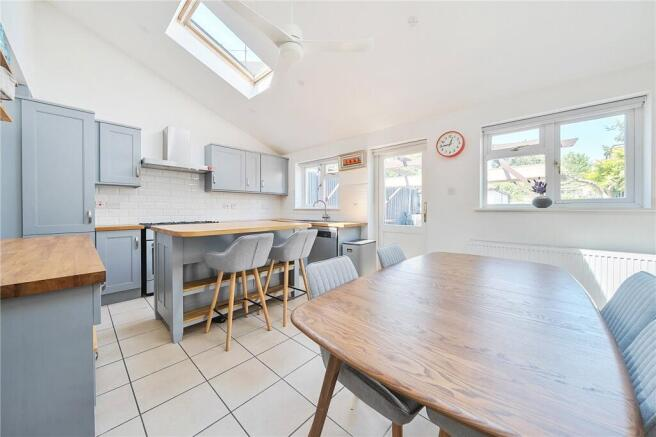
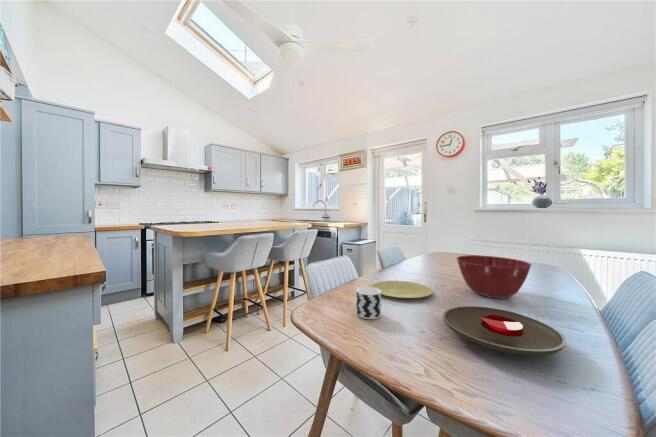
+ mixing bowl [455,254,533,299]
+ plate [442,305,568,357]
+ plate [370,280,433,299]
+ cup [356,286,382,320]
